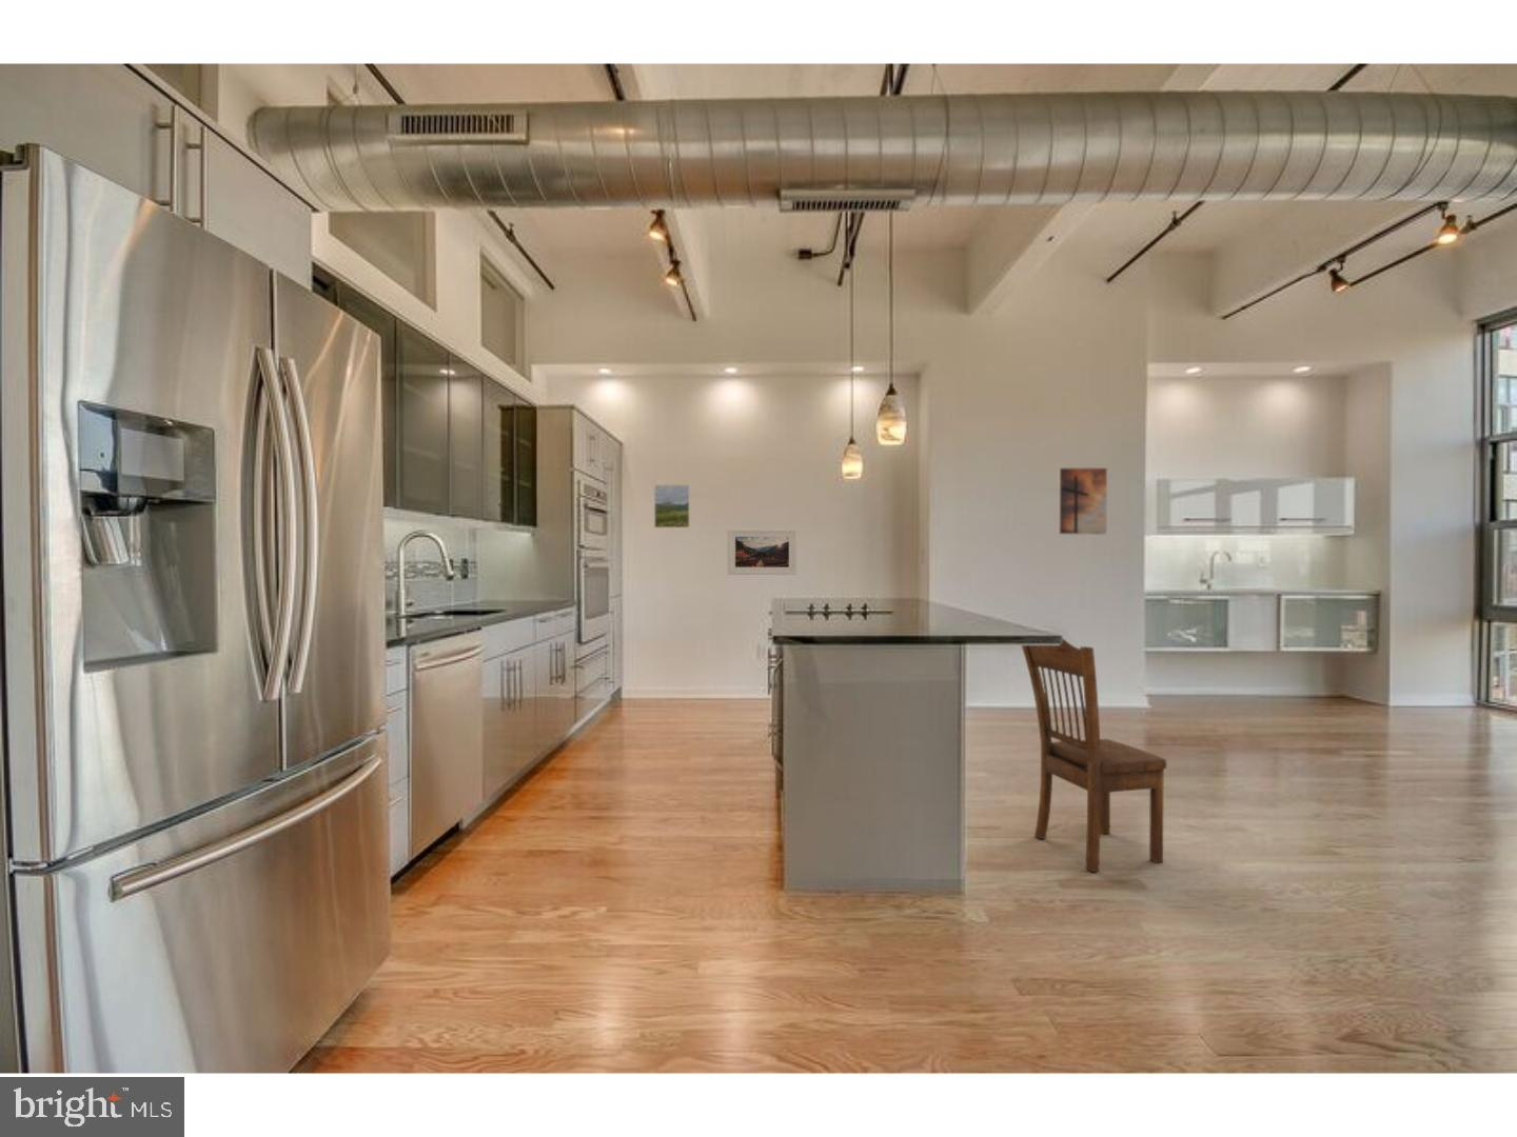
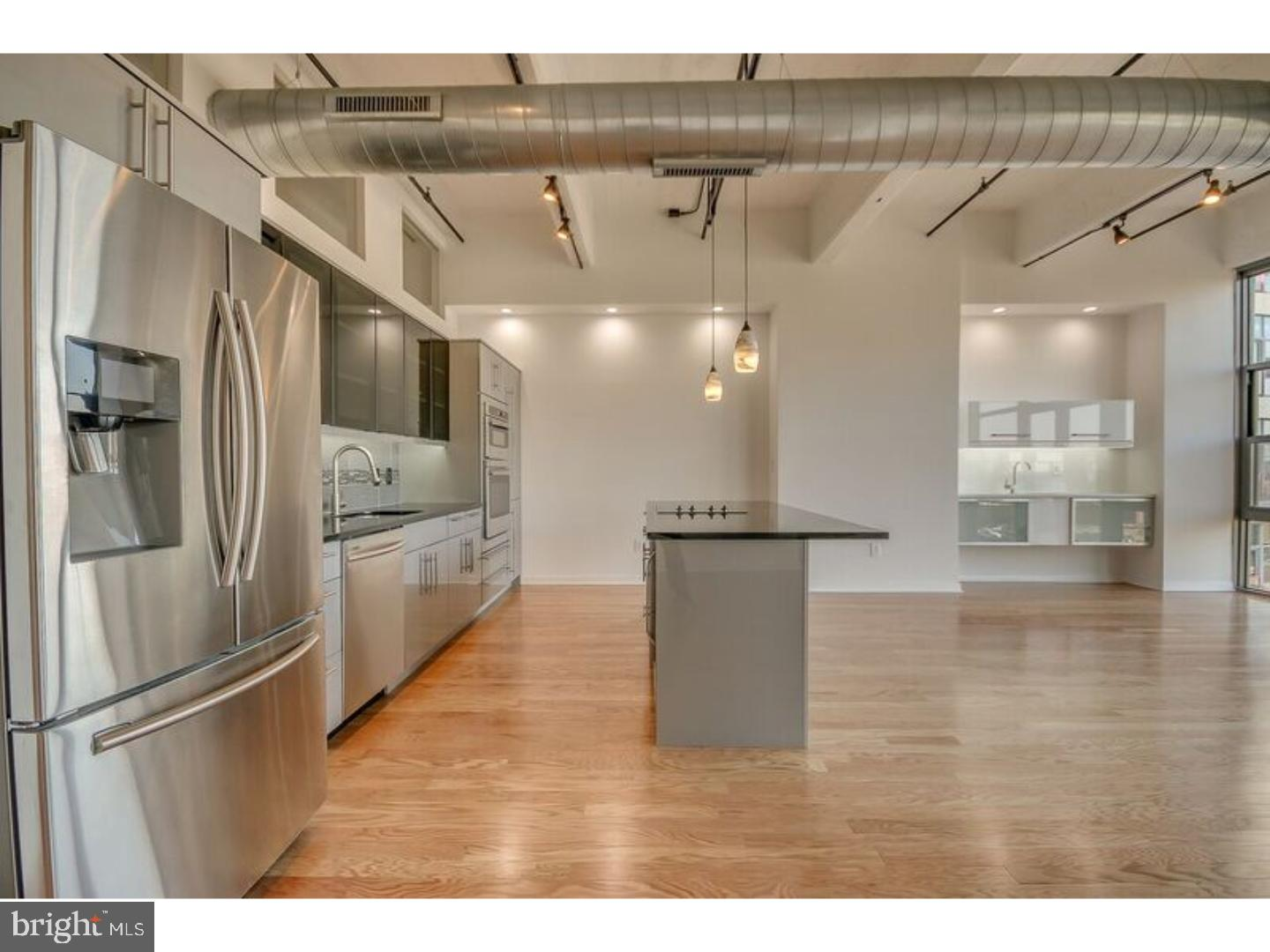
- dining chair [1021,637,1167,873]
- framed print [727,529,798,576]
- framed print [653,484,692,529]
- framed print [1057,466,1108,536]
